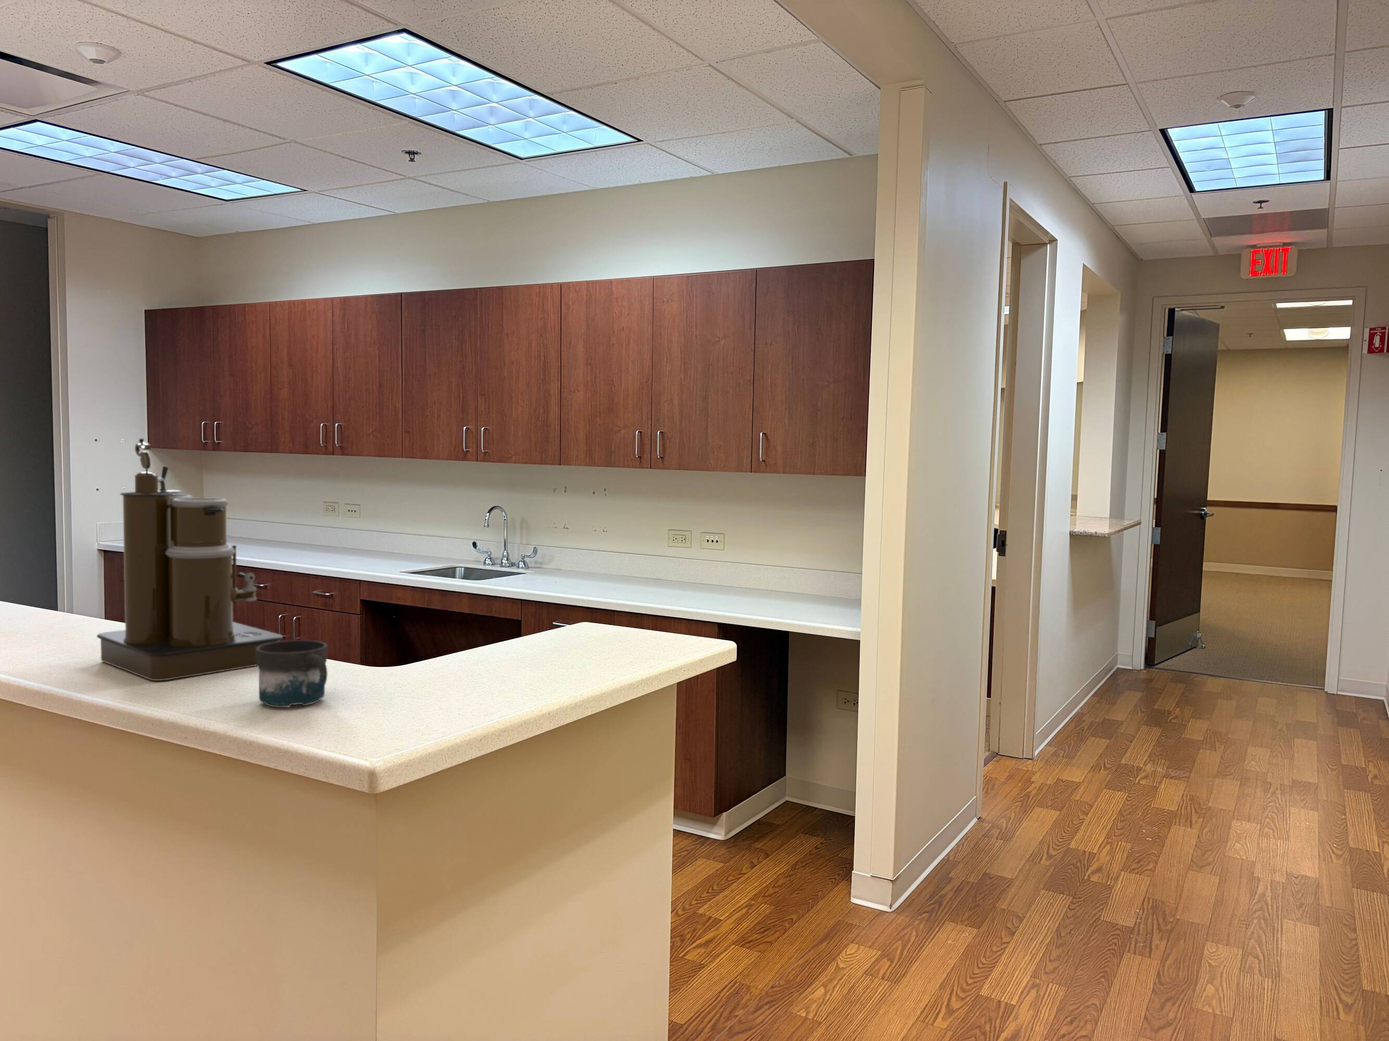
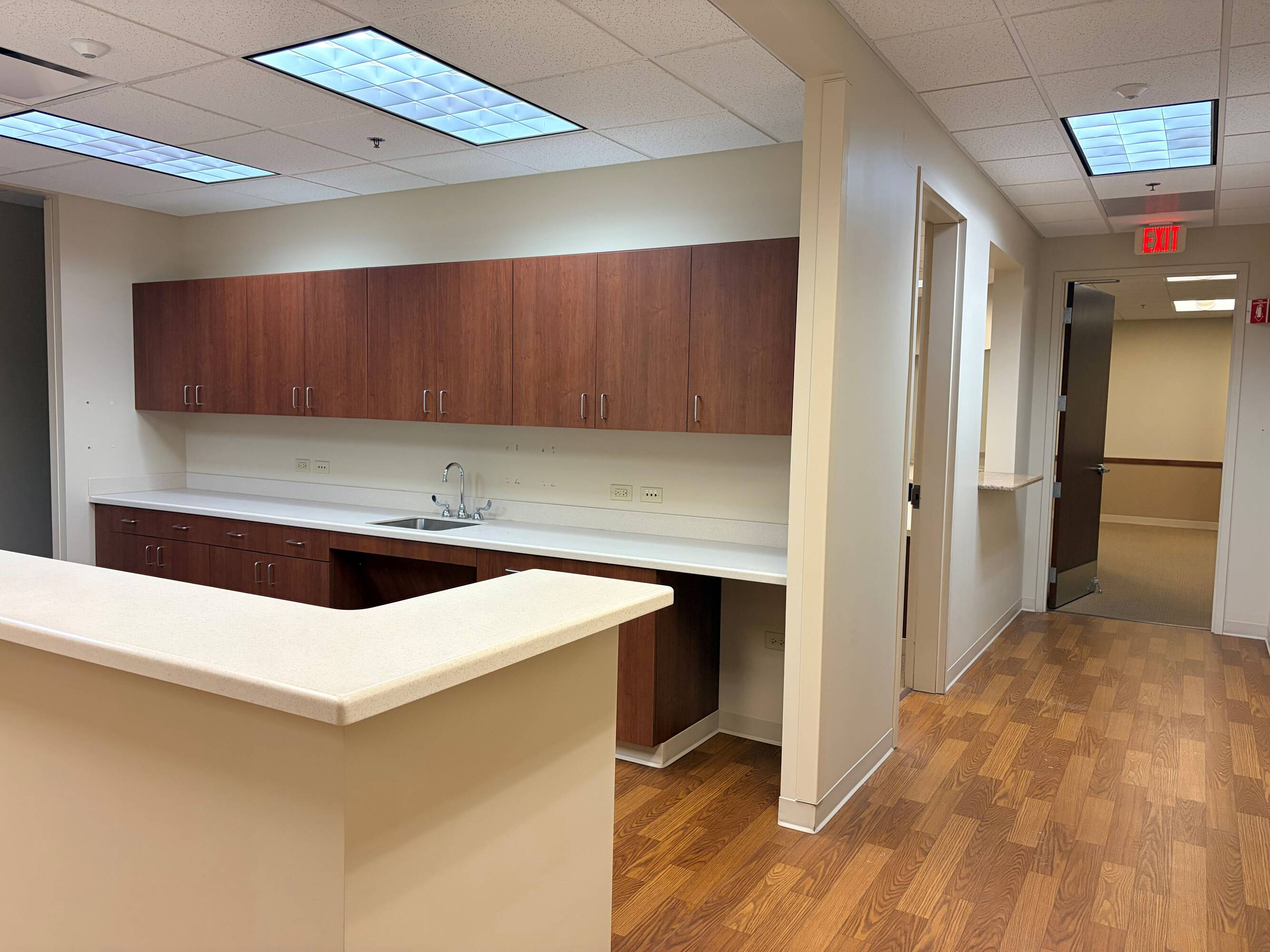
- mug [256,640,328,707]
- coffee maker [96,438,283,681]
